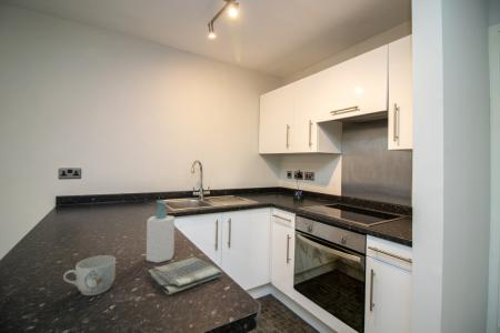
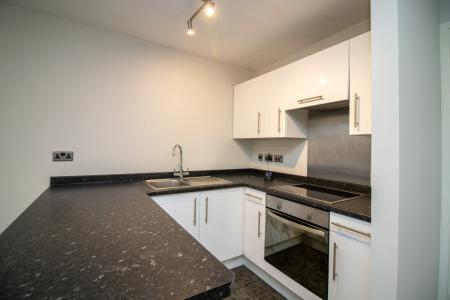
- soap bottle [146,199,176,264]
- dish towel [146,255,223,295]
- mug [62,254,117,296]
